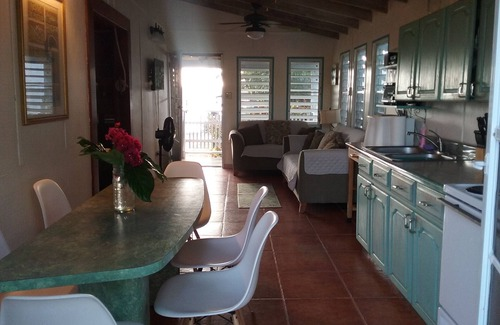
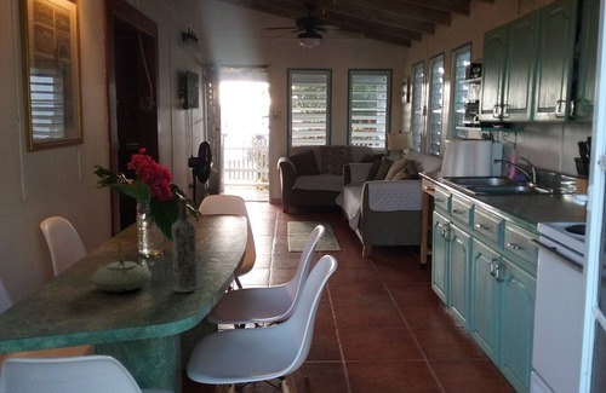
+ bottle [171,196,198,294]
+ teapot [90,241,153,293]
